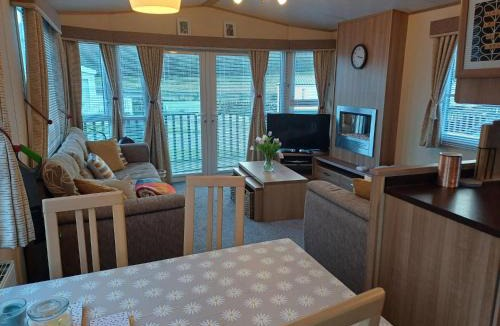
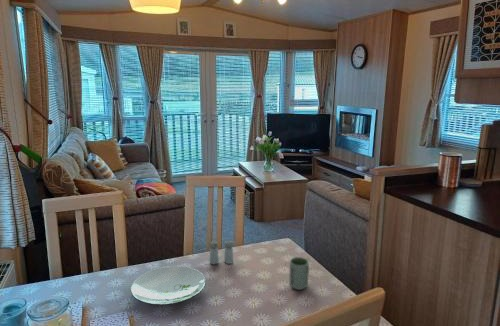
+ salt and pepper shaker [208,240,234,265]
+ plate [130,265,207,306]
+ cup [289,256,310,291]
